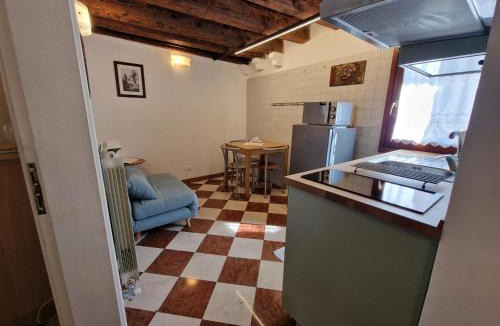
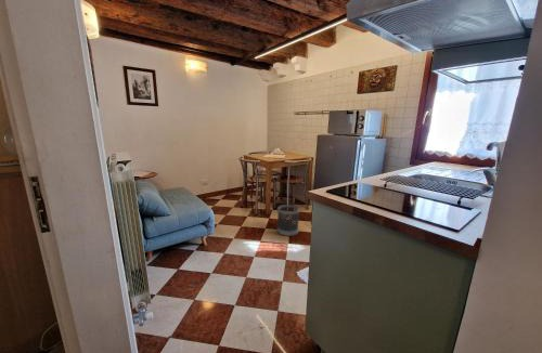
+ wastebasket [276,204,300,237]
